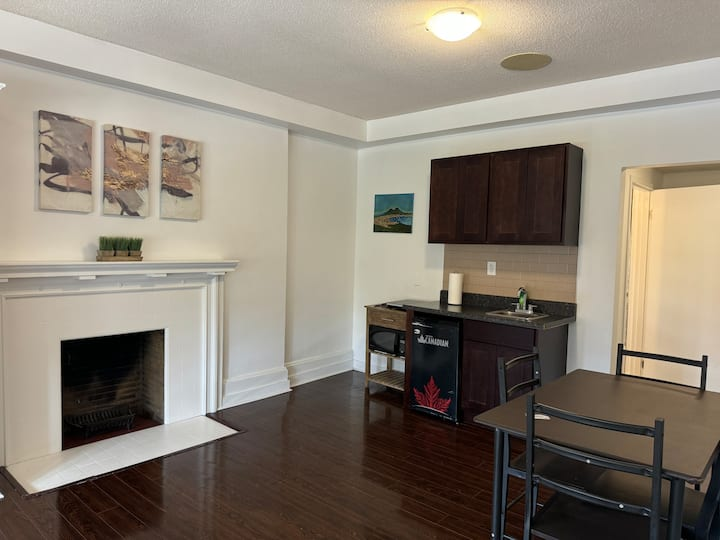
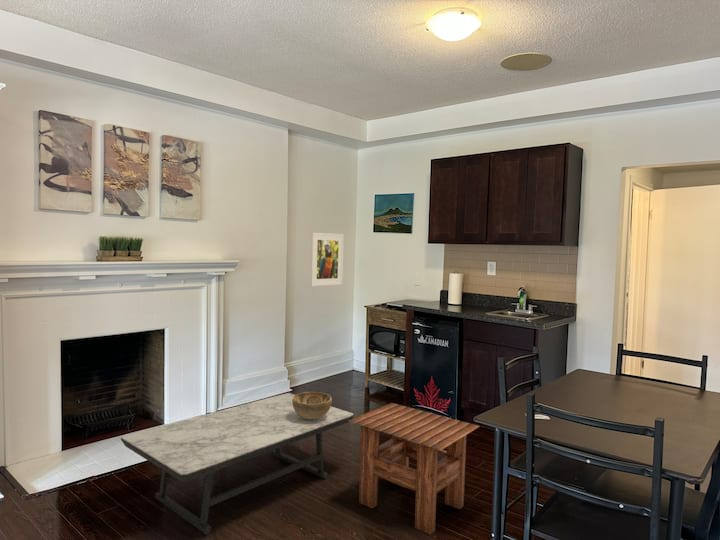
+ side table [348,402,481,535]
+ decorative bowl [292,391,333,420]
+ coffee table [120,392,355,535]
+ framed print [309,231,345,287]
